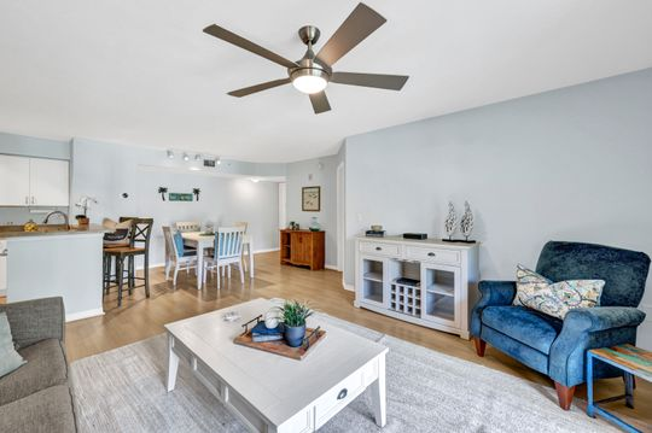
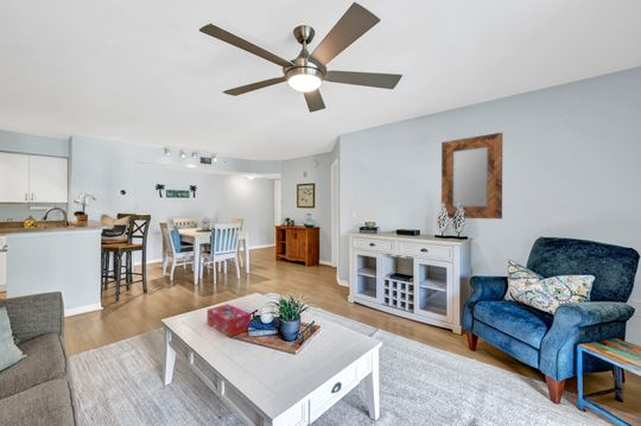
+ home mirror [440,132,503,220]
+ tissue box [207,303,252,338]
